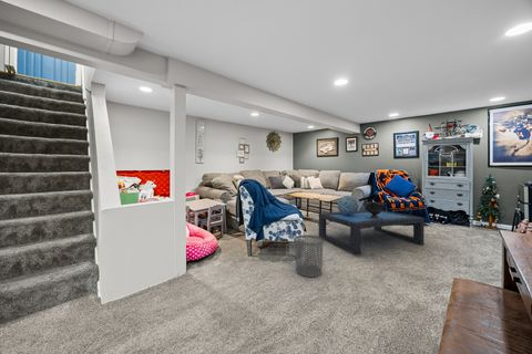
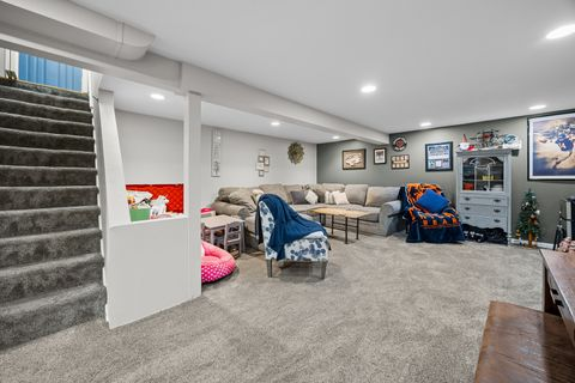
- coffee table [318,209,426,256]
- decorative urn [362,200,388,219]
- waste bin [294,235,325,278]
- decorative globe [337,195,359,216]
